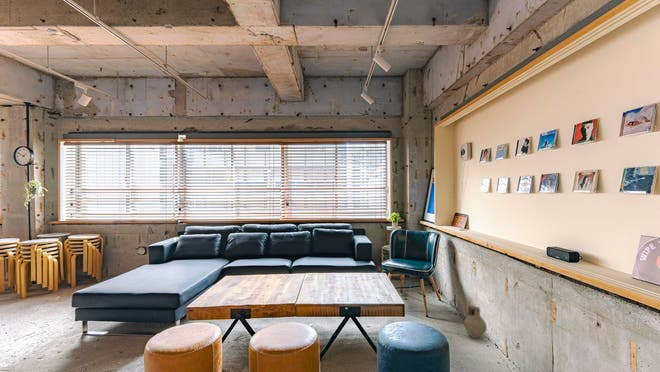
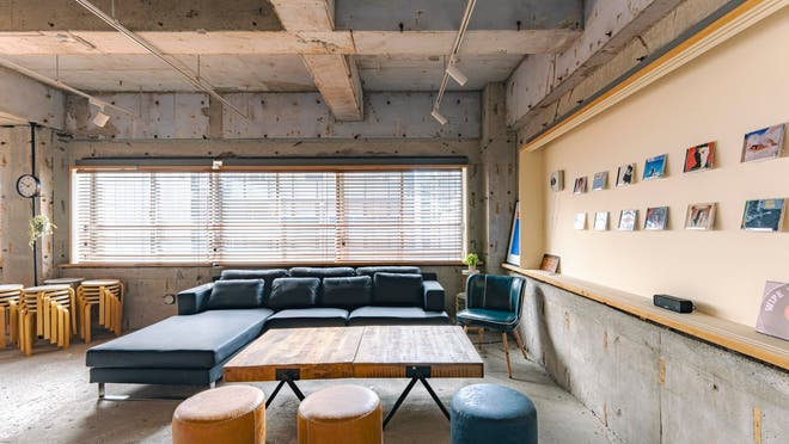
- ceramic jug [463,304,488,340]
